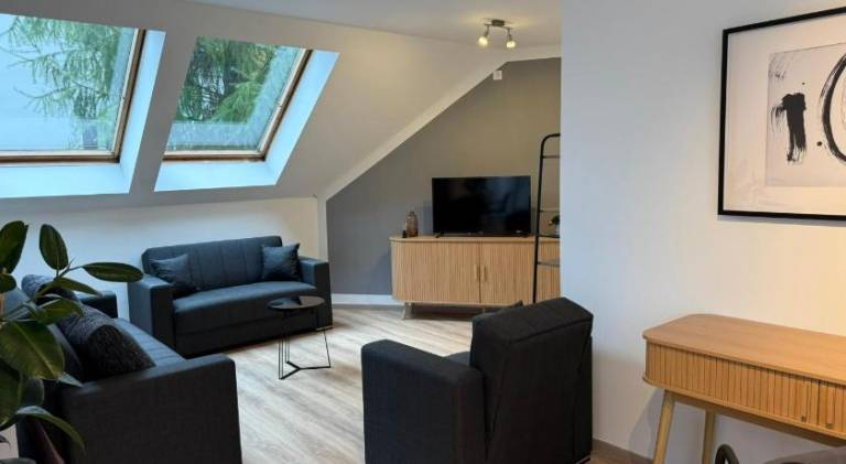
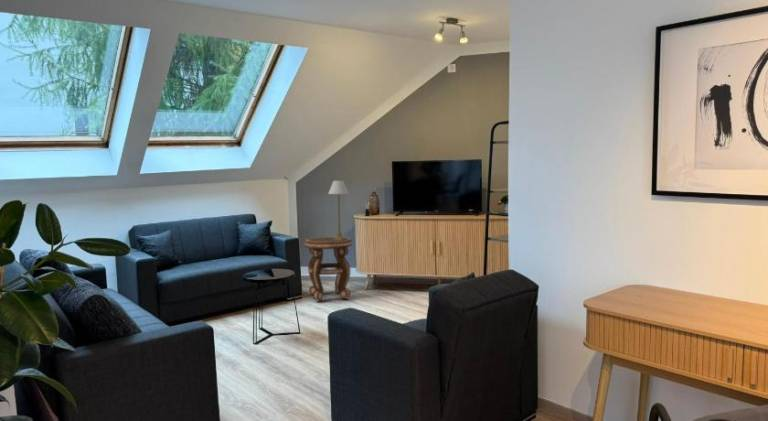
+ side table [303,236,353,302]
+ table lamp [327,180,350,240]
